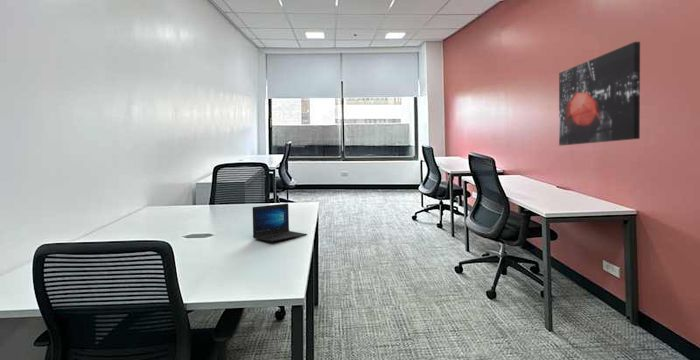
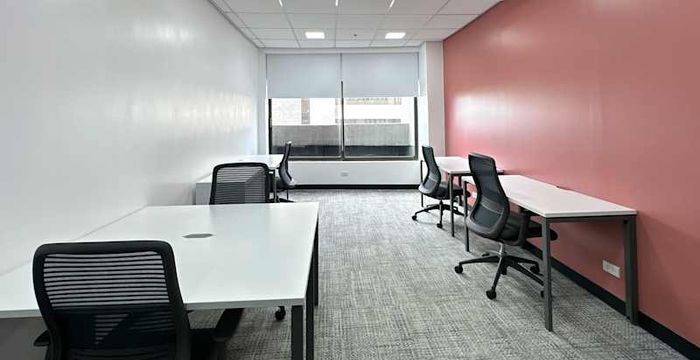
- laptop [252,203,308,242]
- wall art [558,41,641,146]
